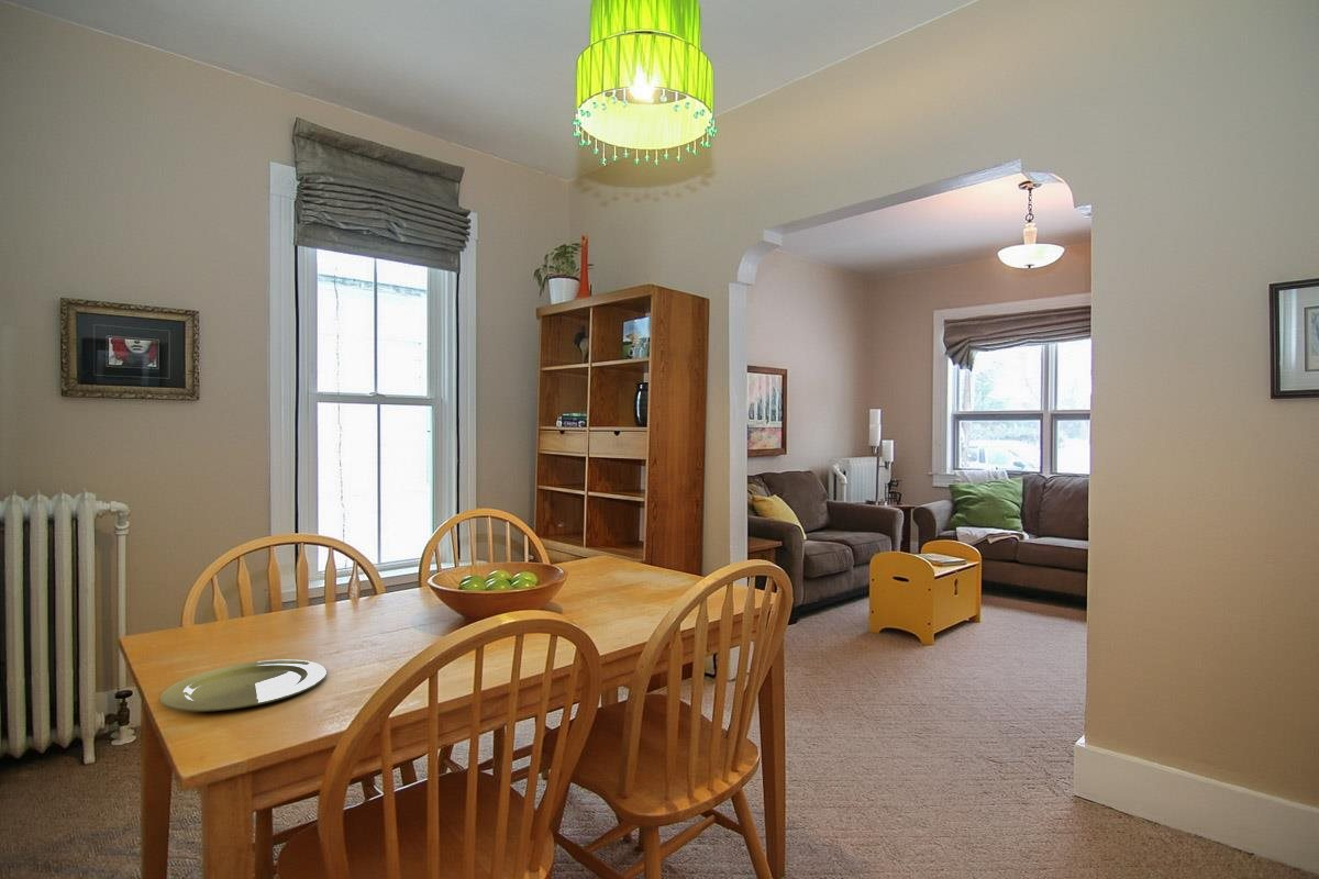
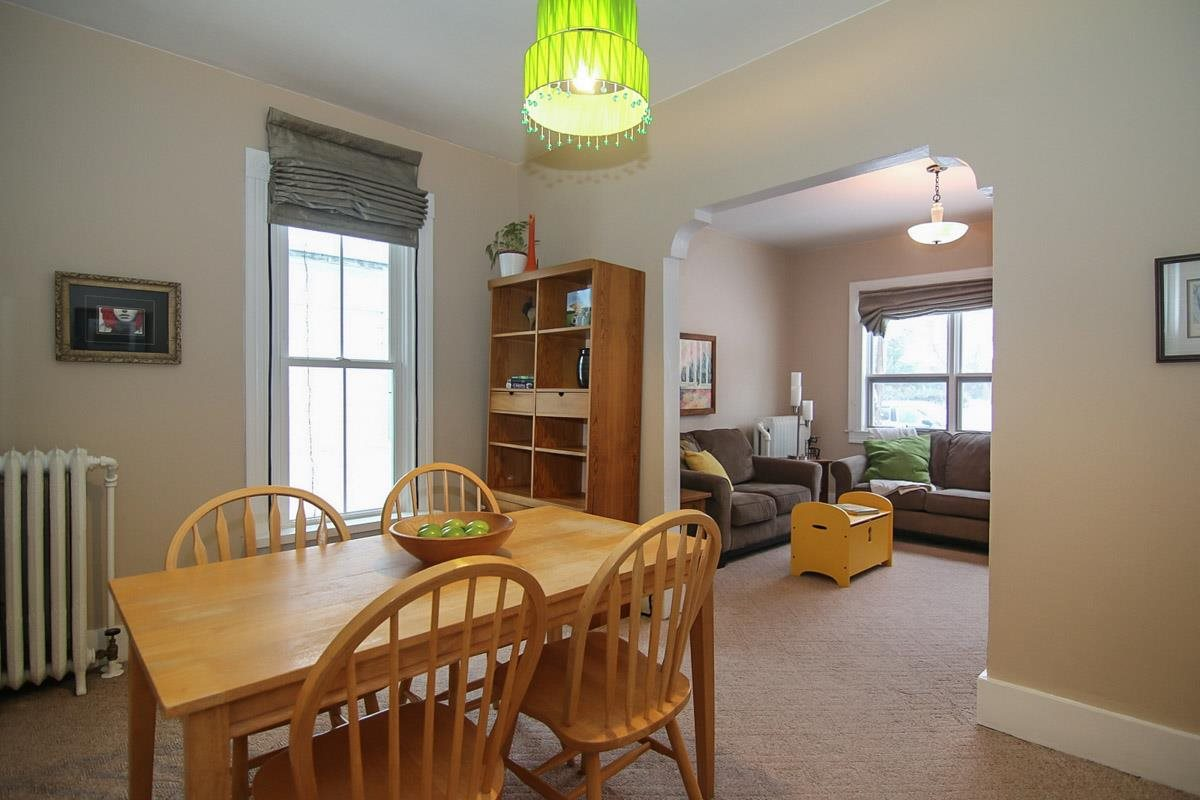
- plate [159,659,328,713]
